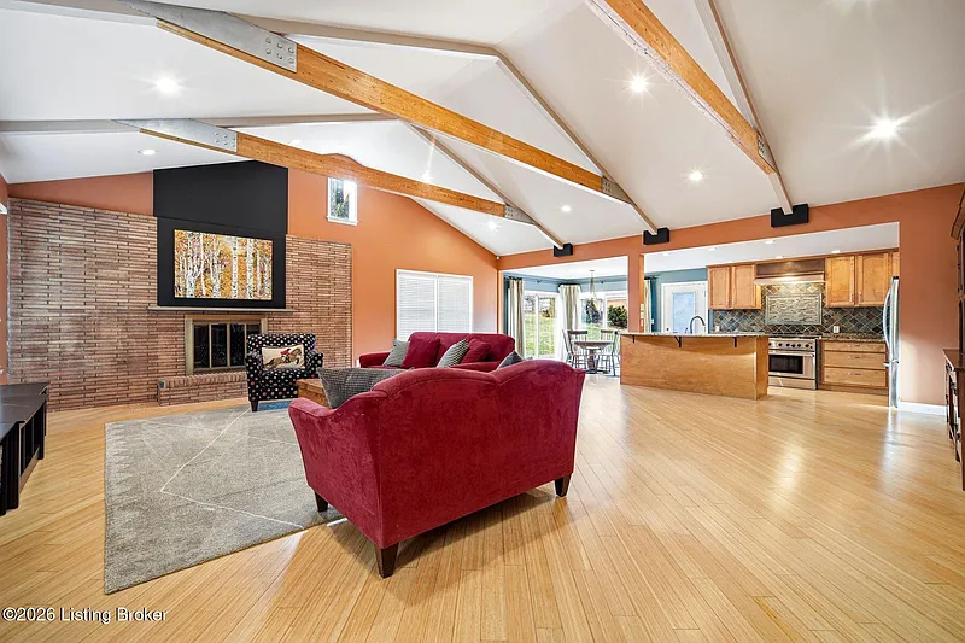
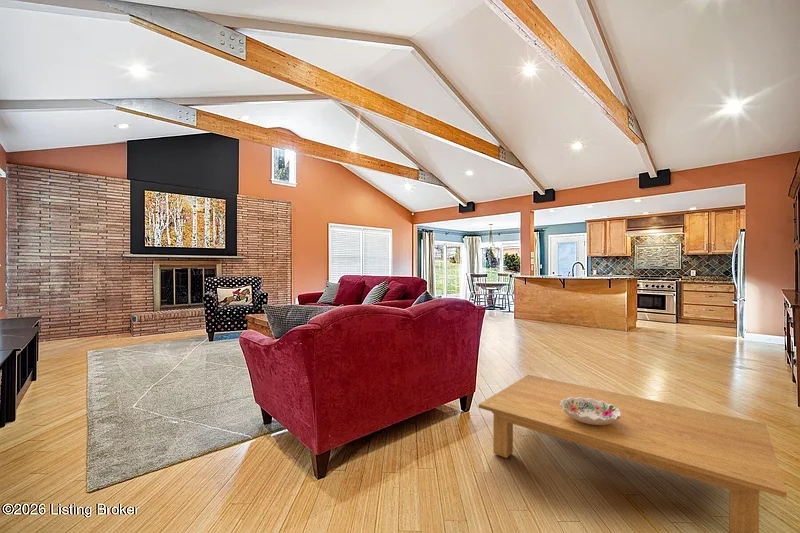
+ decorative bowl [560,397,621,425]
+ coffee table [478,374,788,533]
